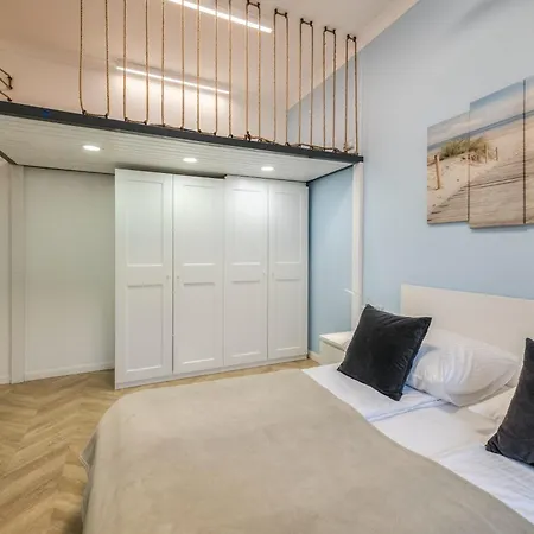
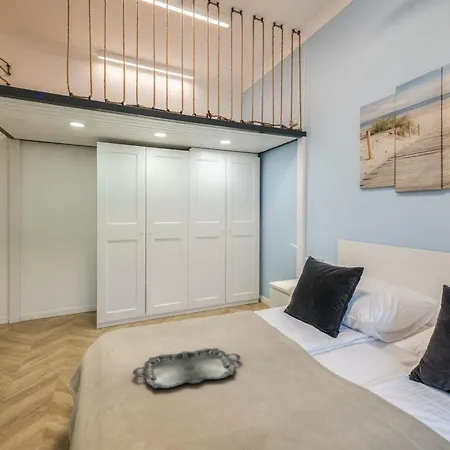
+ serving tray [132,347,242,390]
